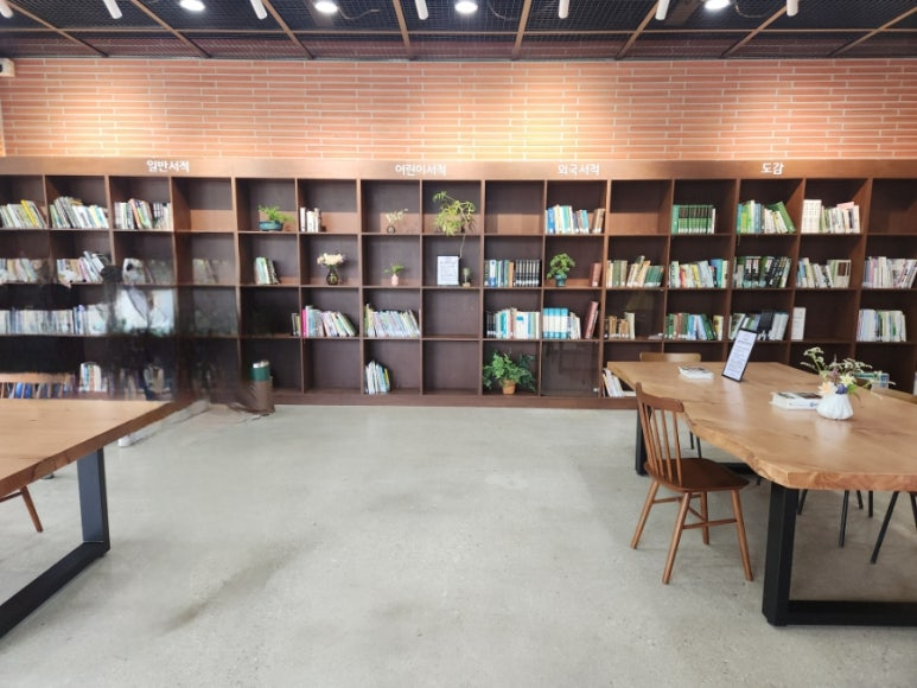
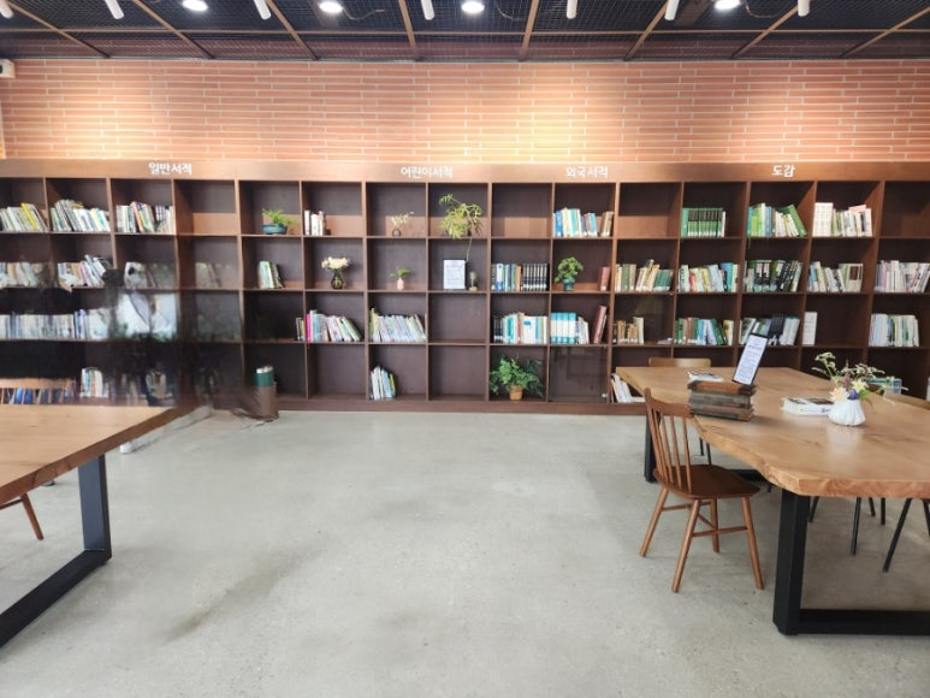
+ book stack [686,378,758,422]
